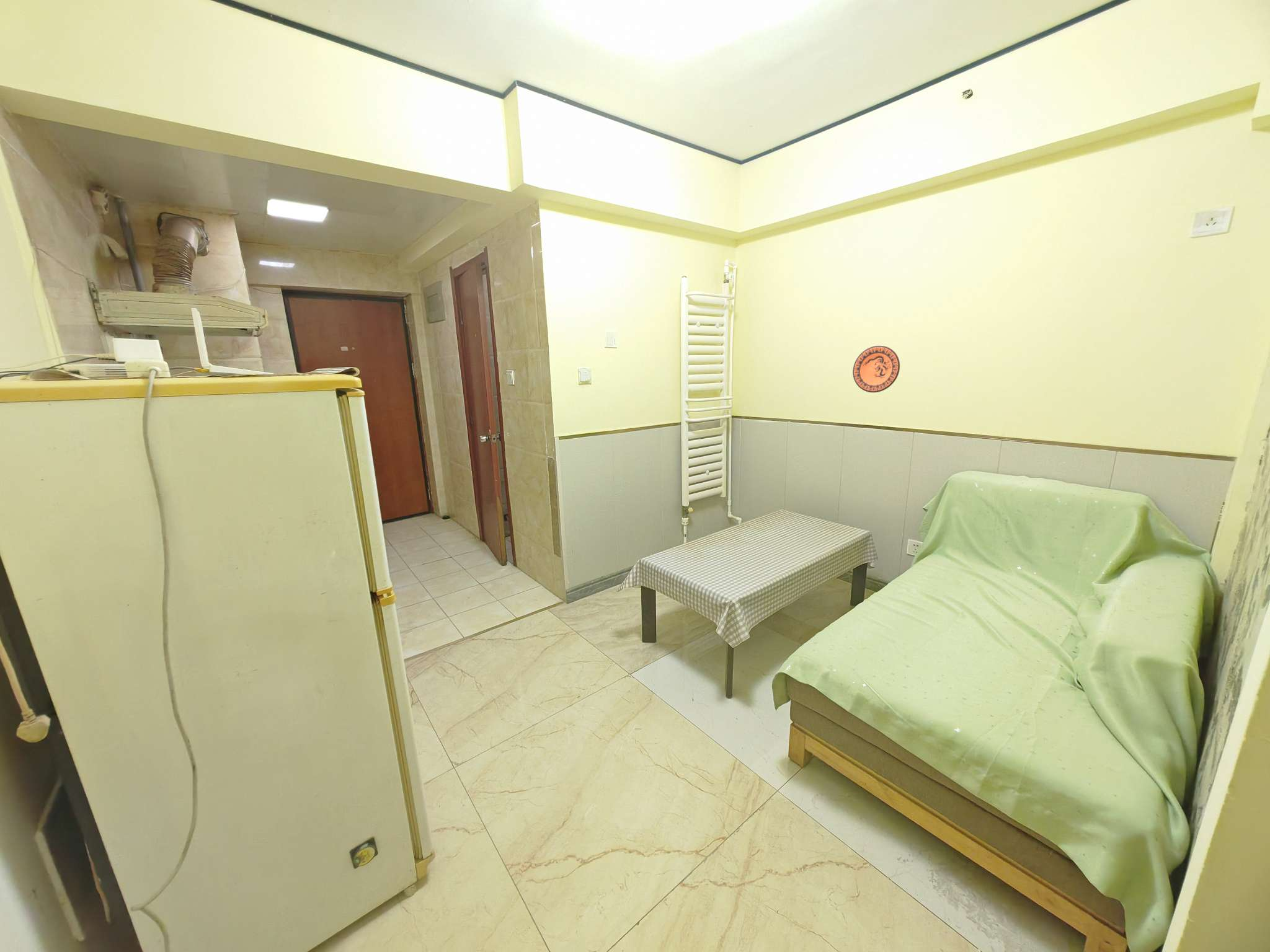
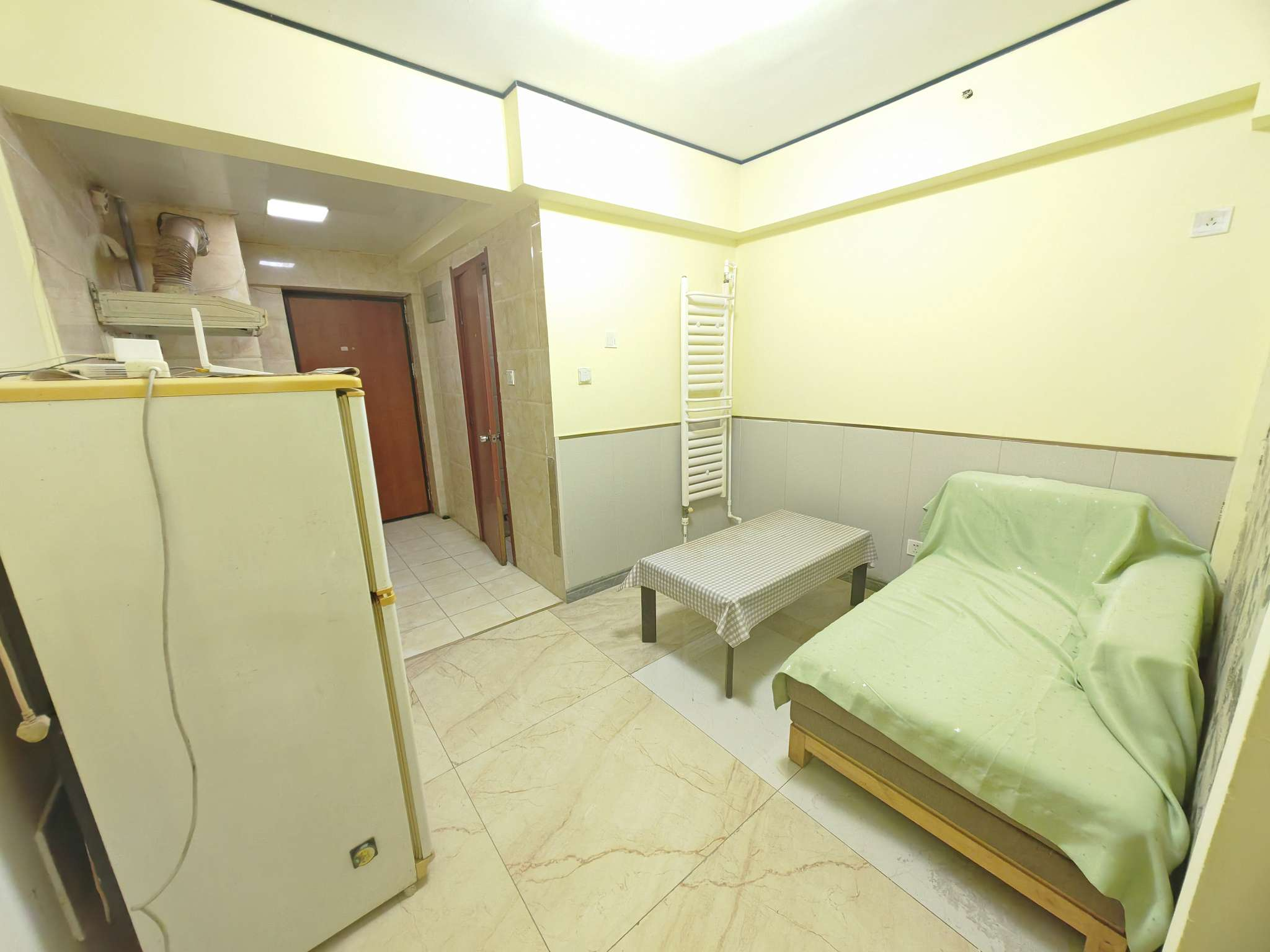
- decorative plate [852,345,900,393]
